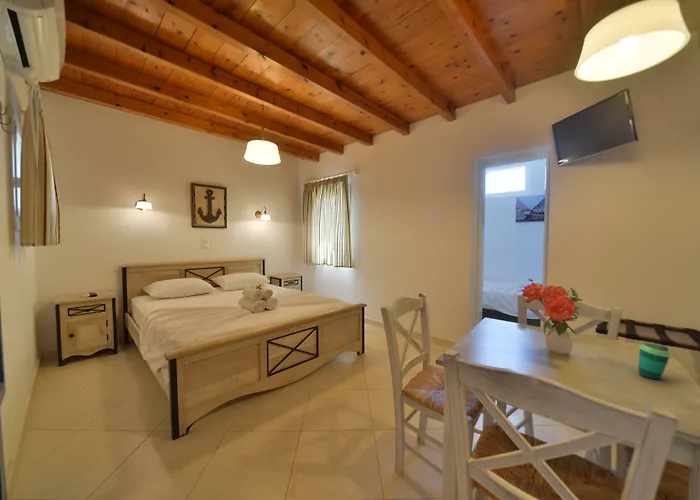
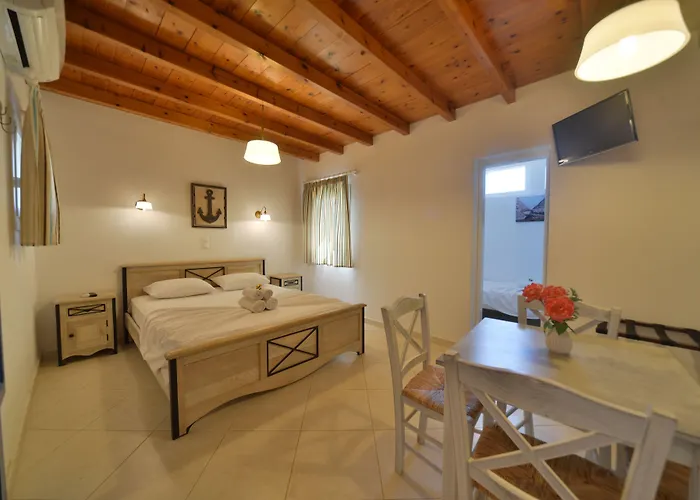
- cup [637,342,672,380]
